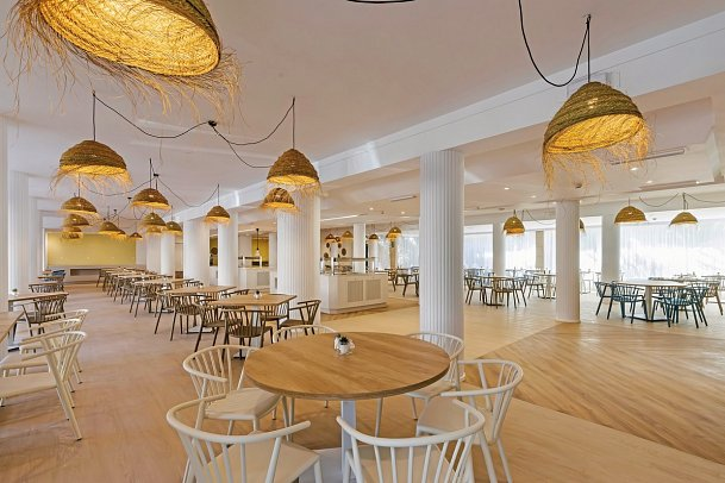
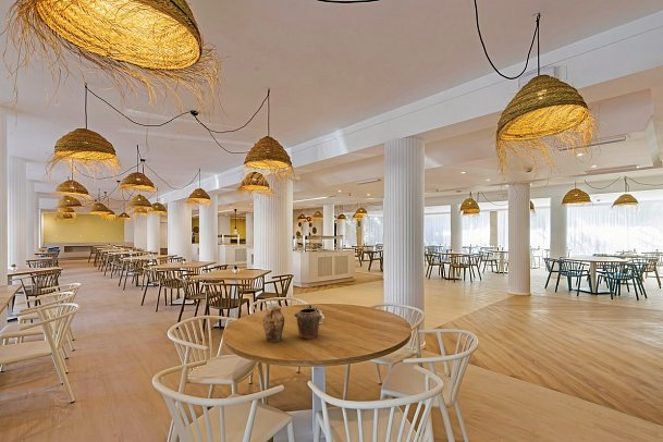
+ jar set [262,305,323,343]
